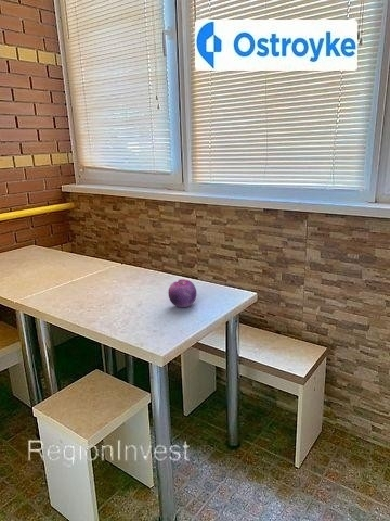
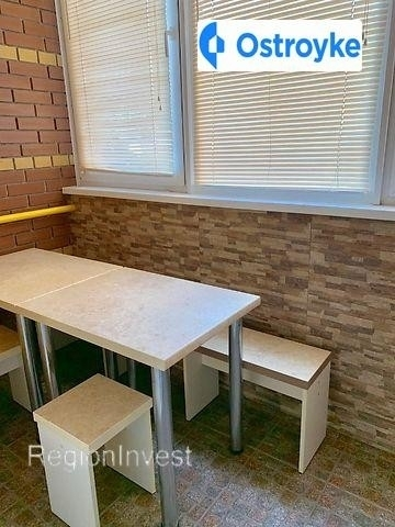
- fruit [167,278,198,308]
